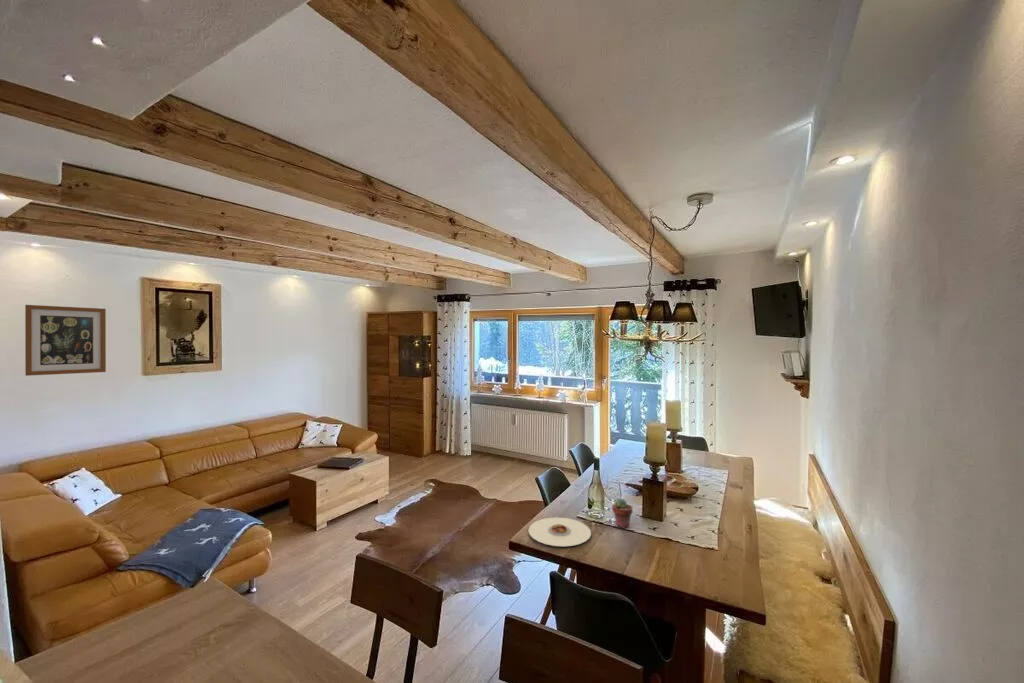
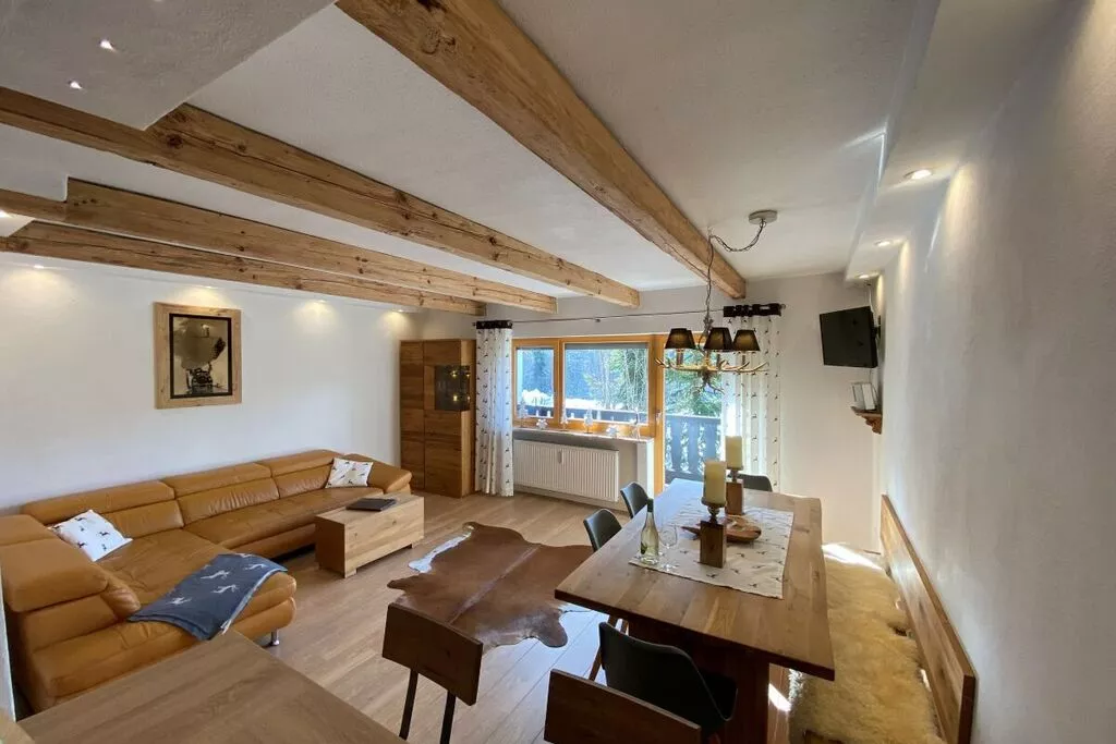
- plate [527,516,592,547]
- wall art [24,304,107,377]
- potted succulent [611,498,634,529]
